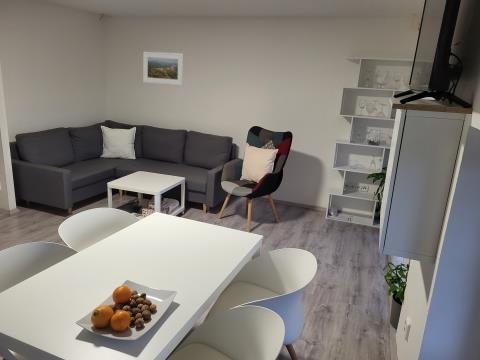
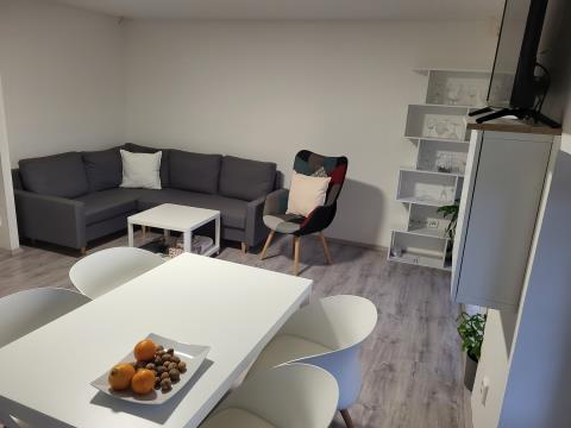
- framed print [142,51,184,86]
